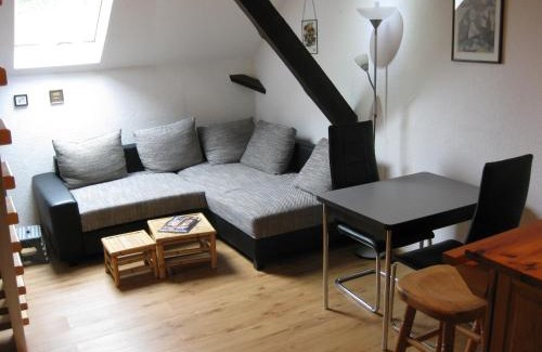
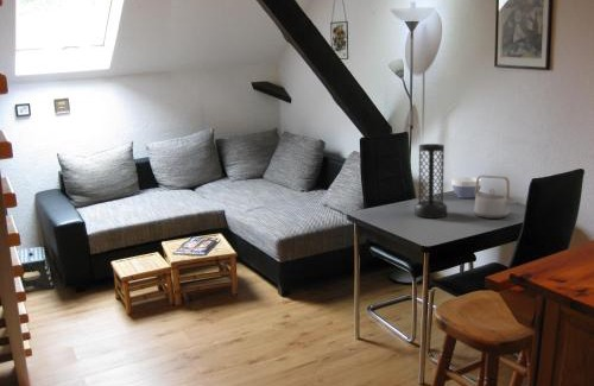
+ teapot [474,175,518,220]
+ bowl [450,176,482,200]
+ vase [413,143,448,219]
